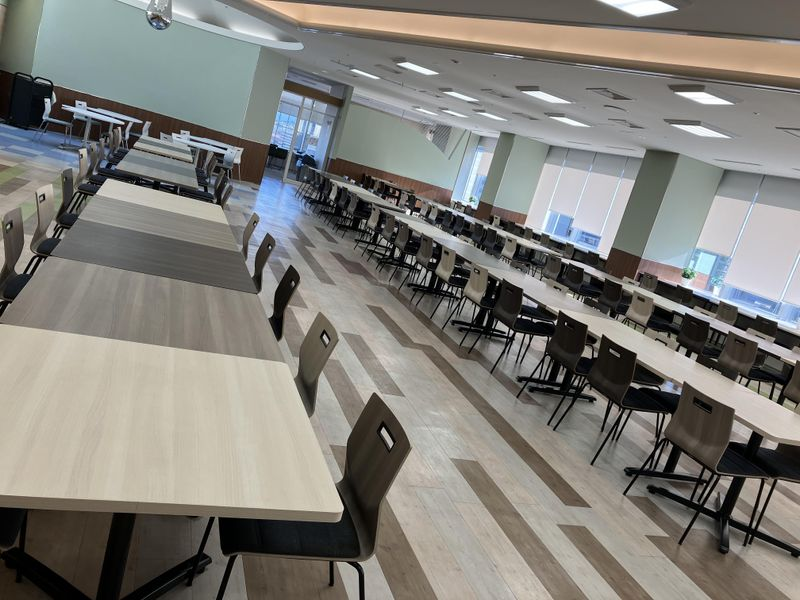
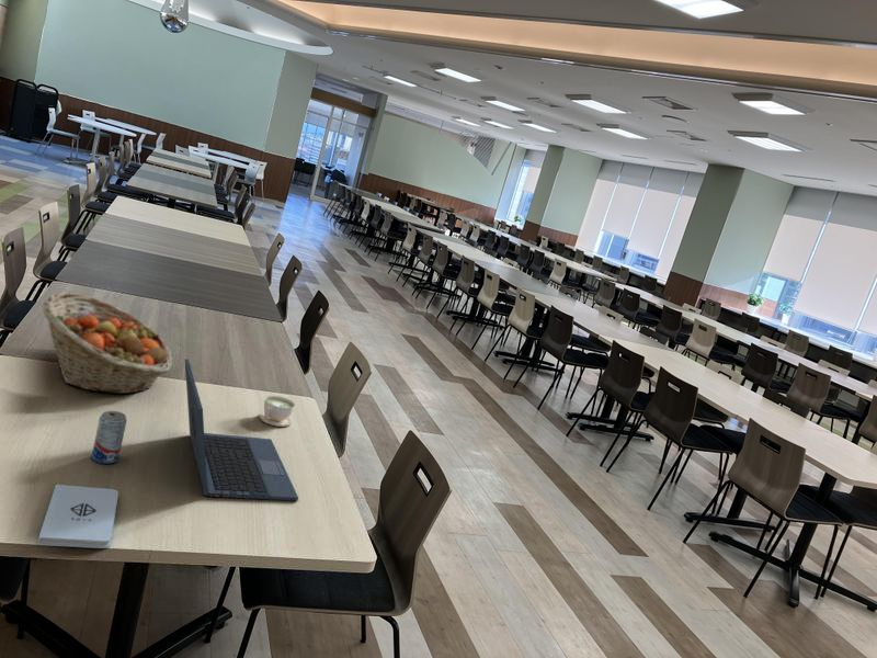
+ notepad [36,484,119,549]
+ beverage can [91,410,128,465]
+ fruit basket [42,291,173,395]
+ laptop [184,358,299,502]
+ coffee cup [259,395,296,428]
